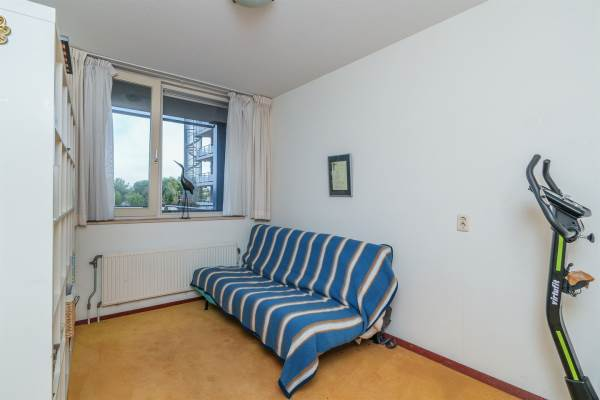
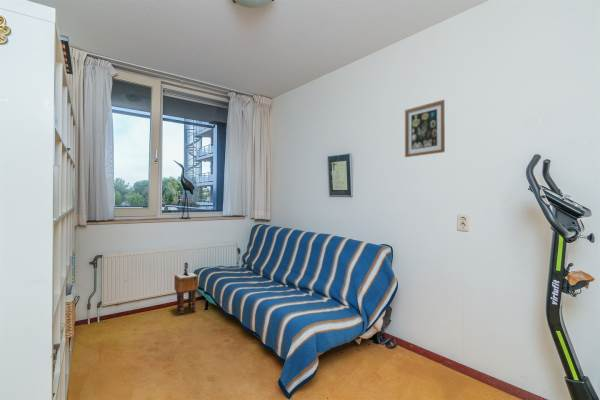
+ wall art [404,99,446,158]
+ stool [174,262,199,315]
